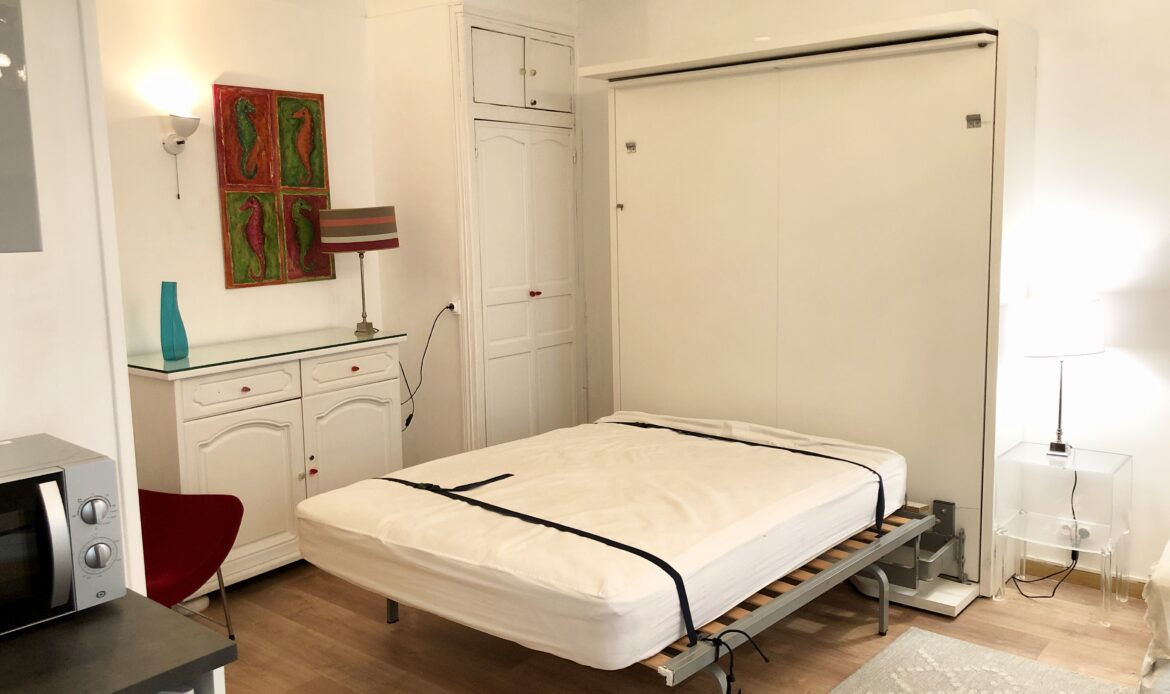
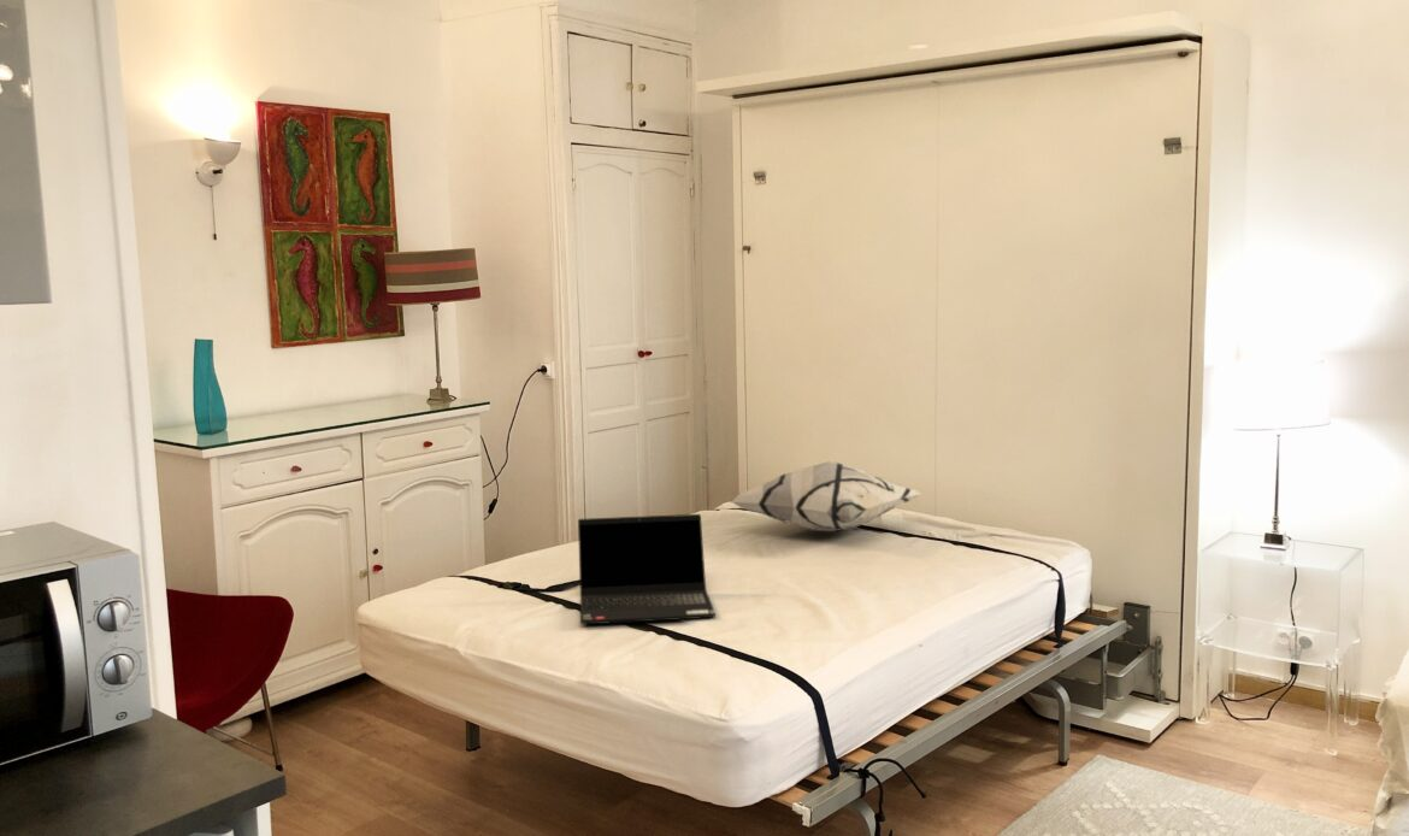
+ laptop computer [577,513,717,625]
+ decorative pillow [729,460,921,532]
